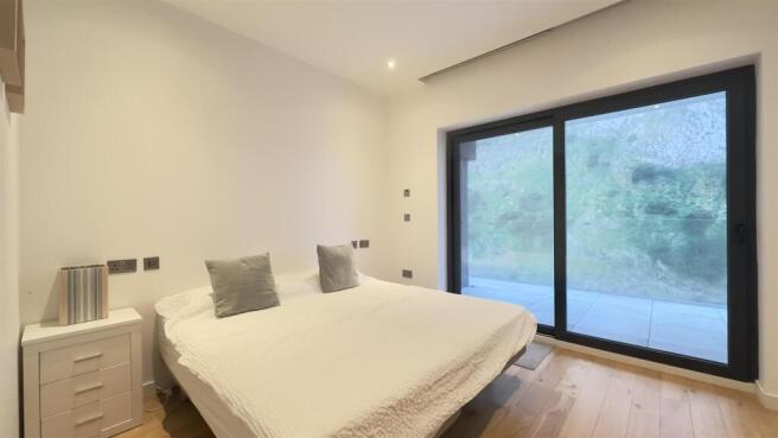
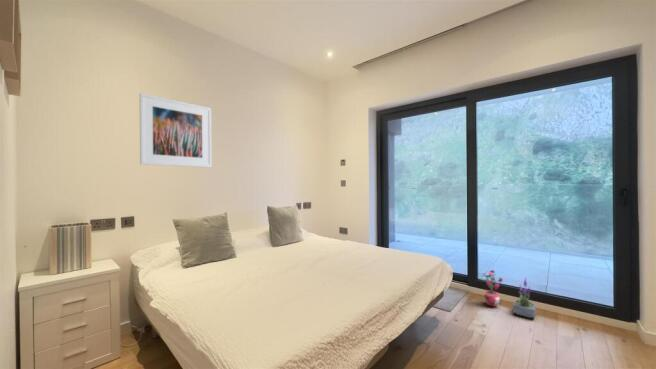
+ potted plant [512,277,537,319]
+ potted plant [479,269,504,308]
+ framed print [139,92,213,168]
